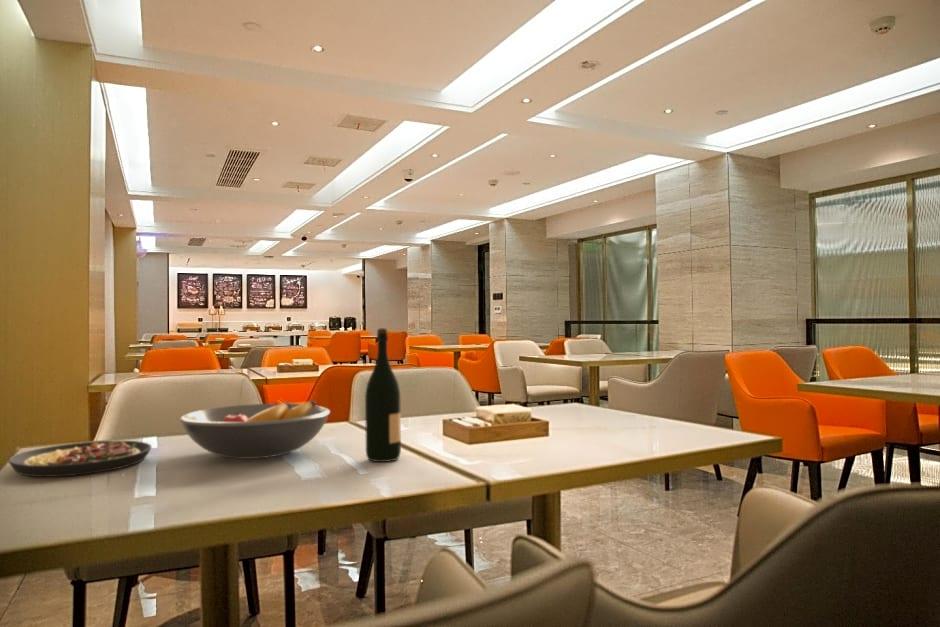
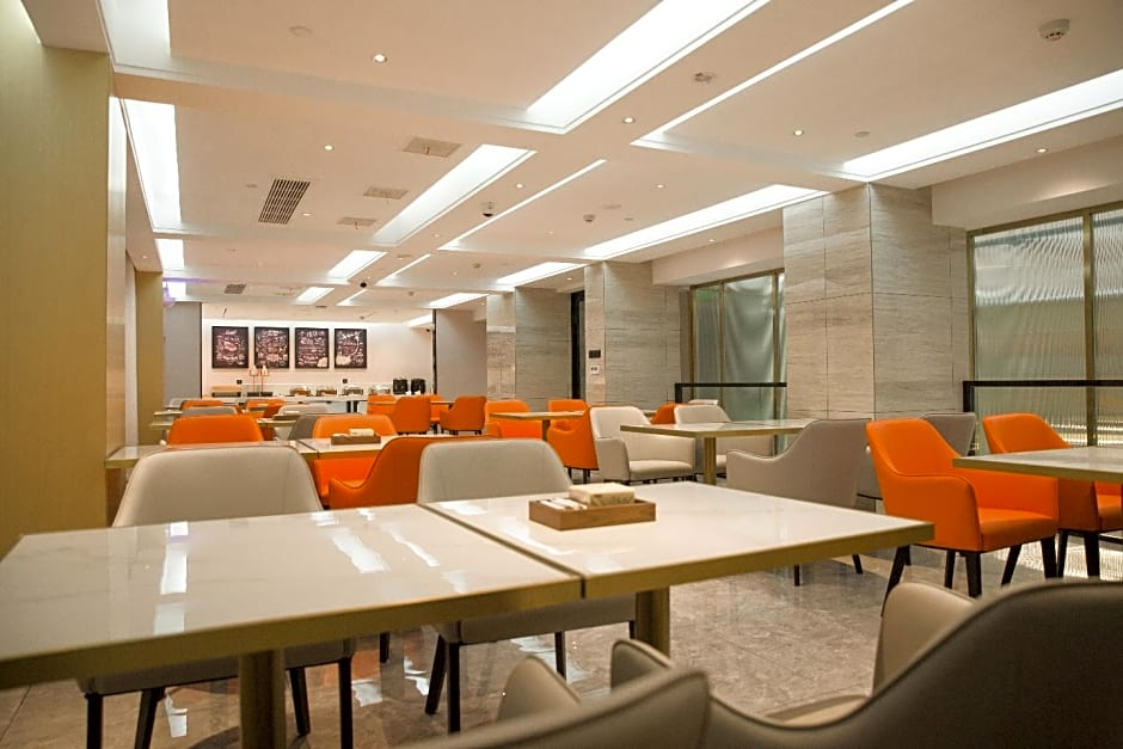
- wine bottle [364,327,402,463]
- plate [7,440,153,478]
- fruit bowl [178,400,331,460]
